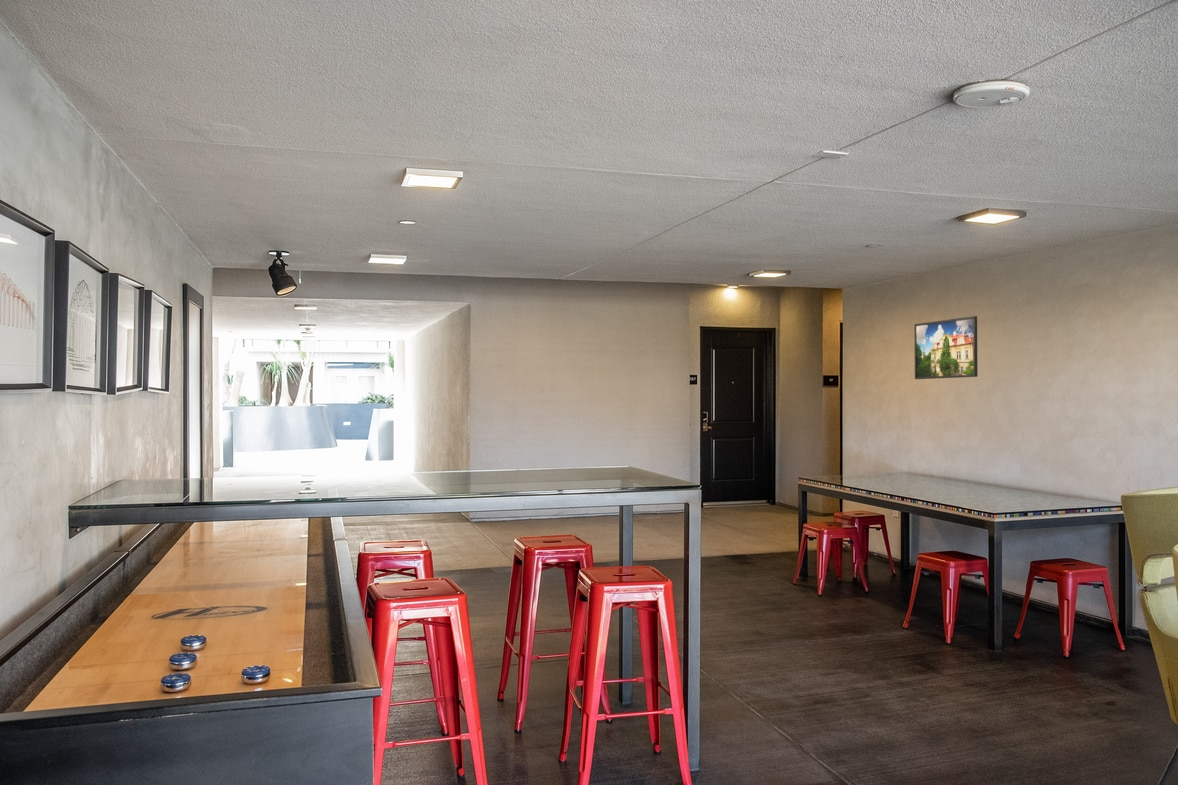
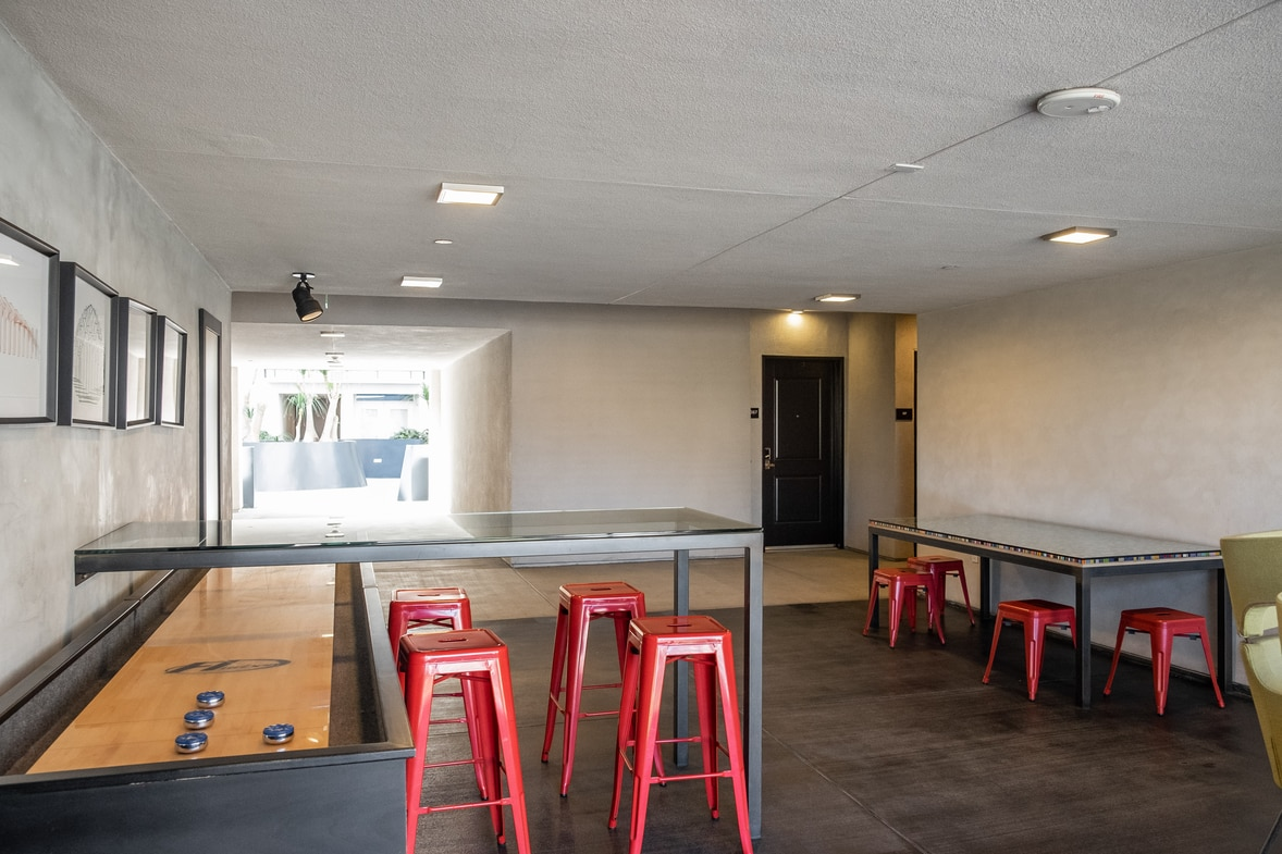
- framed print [913,315,979,380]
